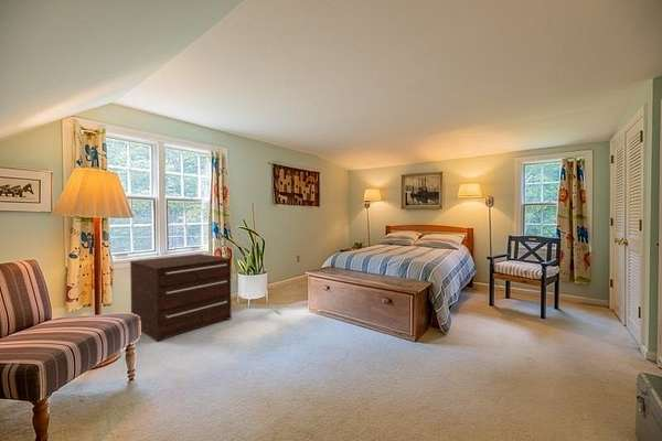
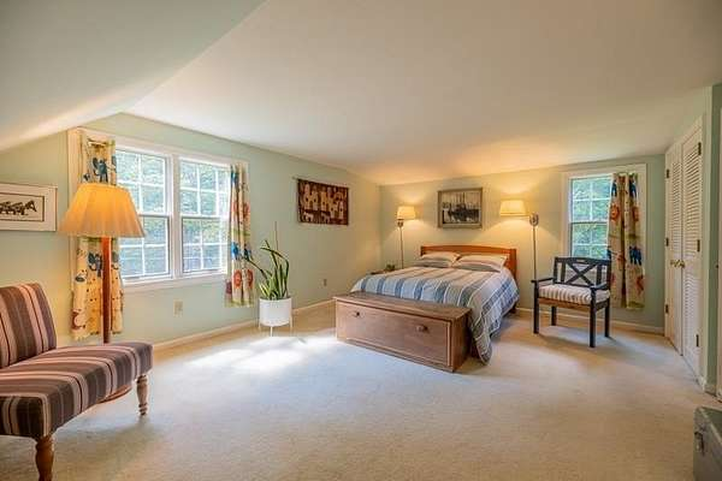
- dresser [128,252,233,343]
